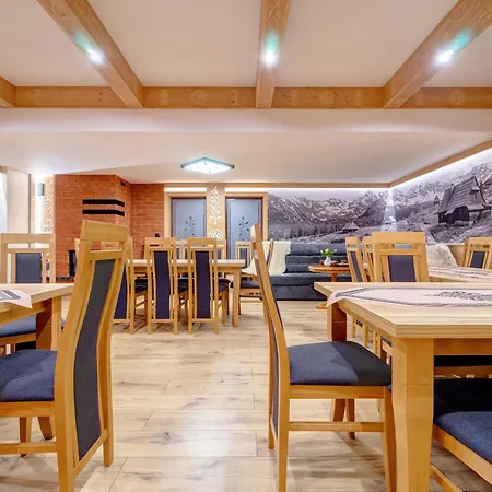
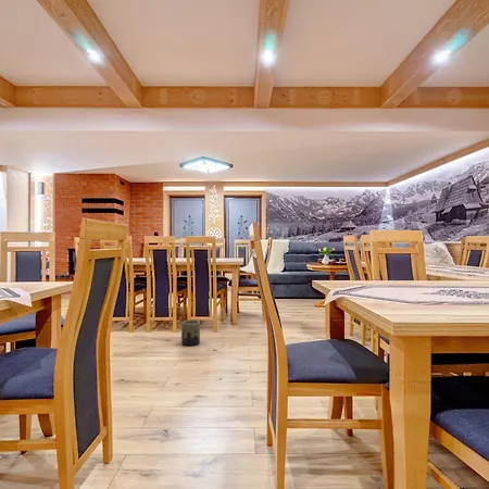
+ planter [180,318,201,347]
